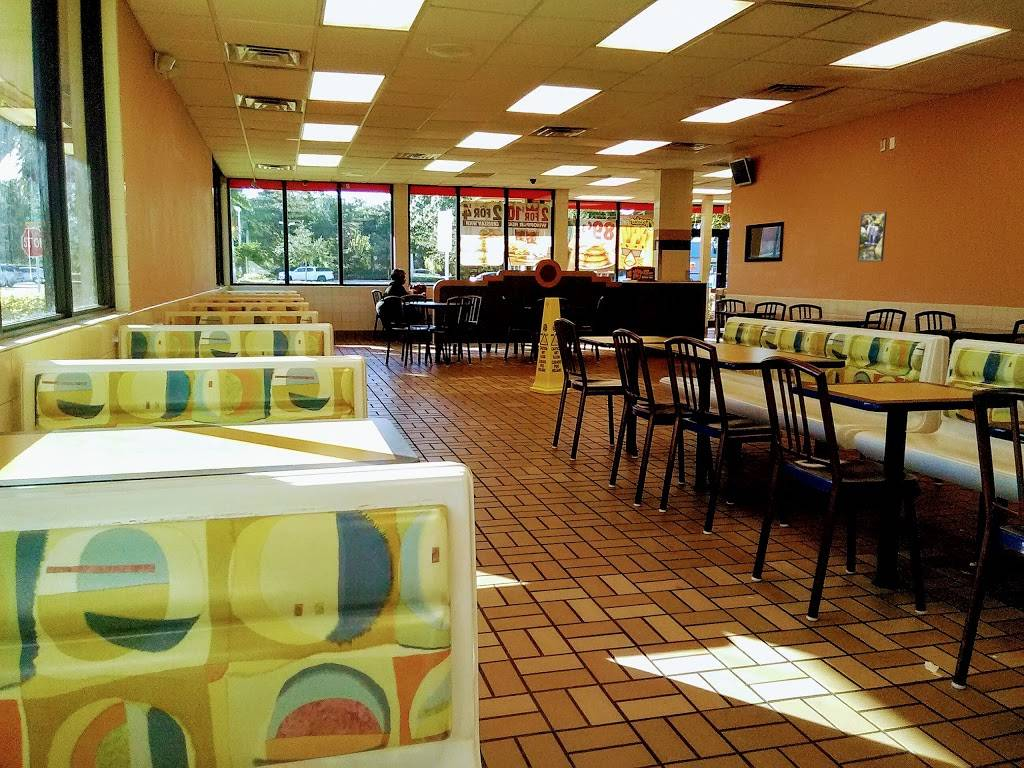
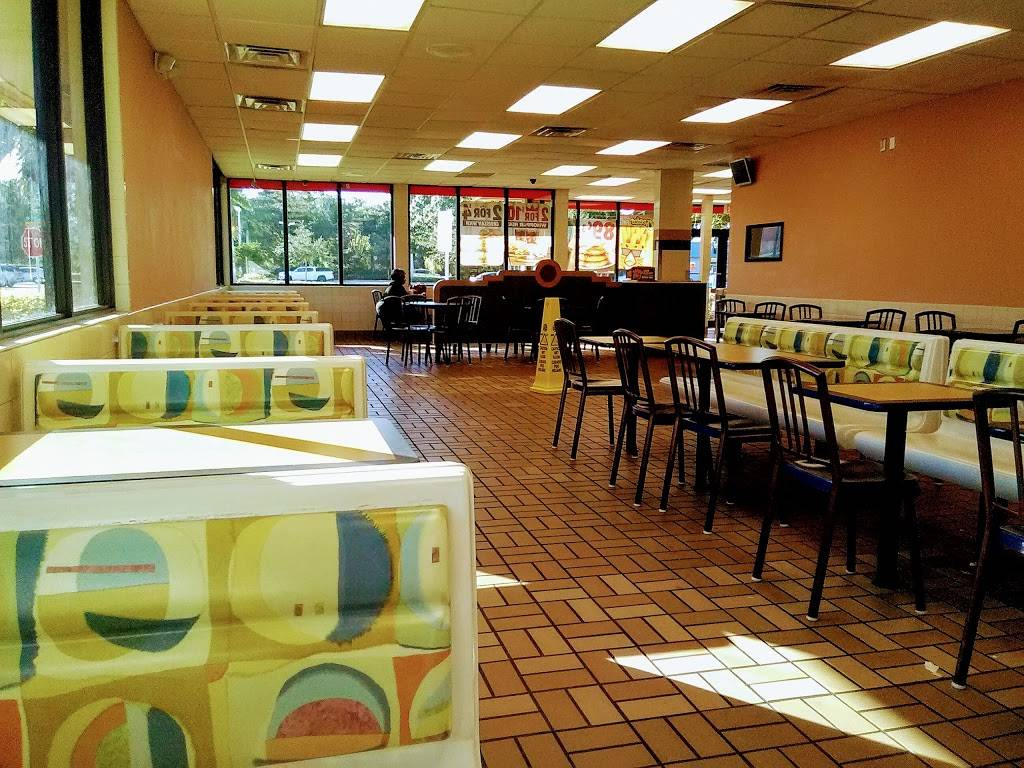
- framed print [857,211,888,263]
